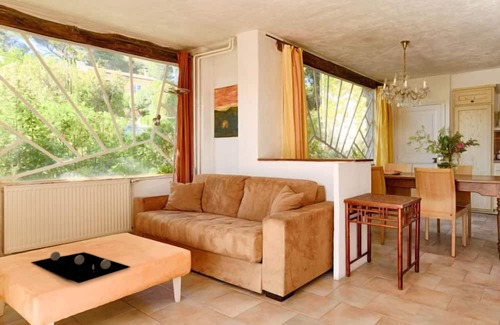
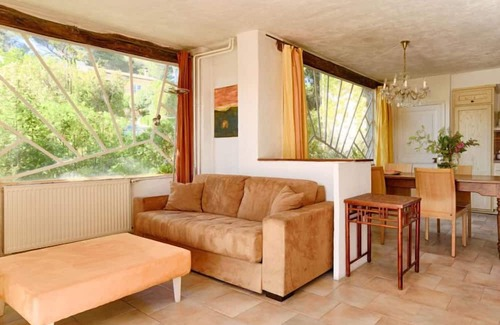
- decorative tray [30,251,131,284]
